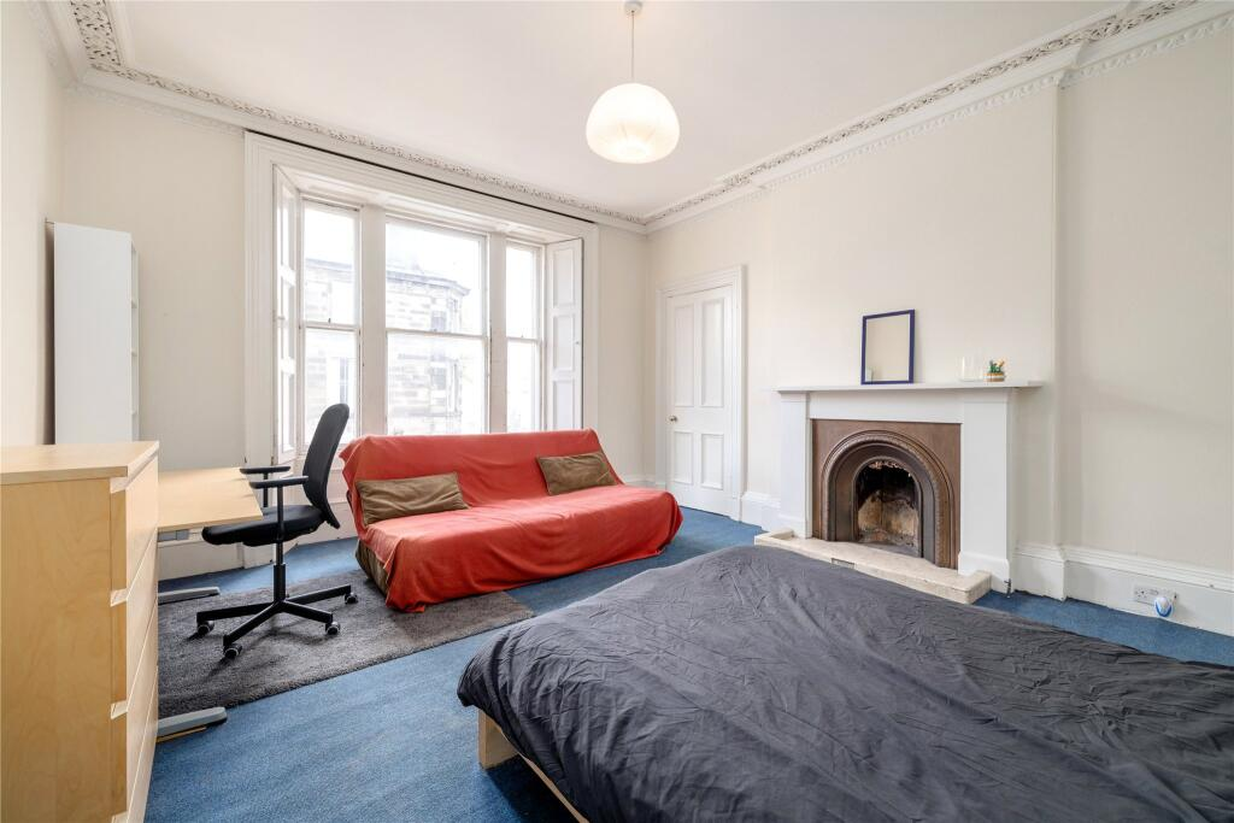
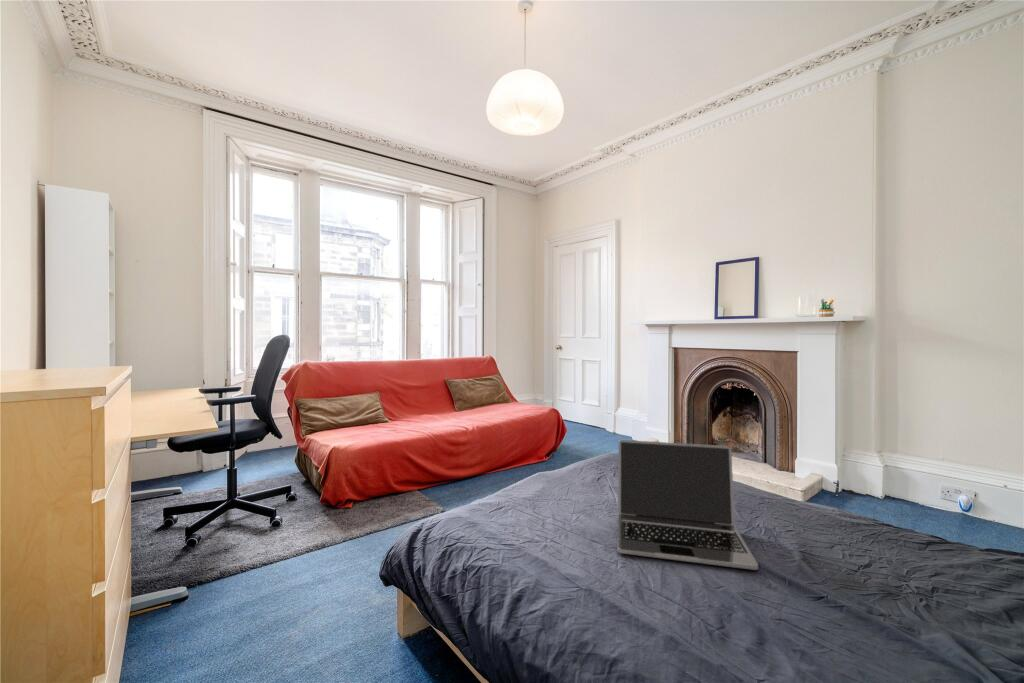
+ laptop [616,439,759,571]
